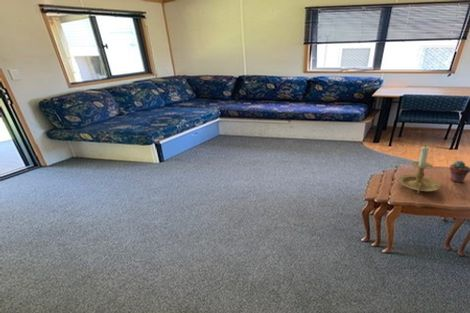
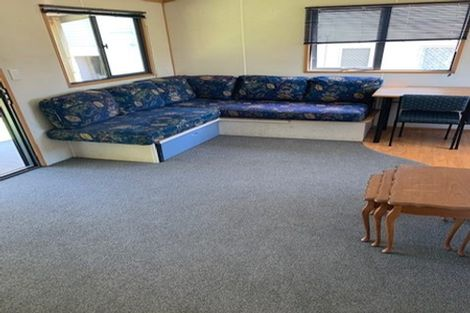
- candle holder [397,144,442,194]
- potted succulent [449,160,470,184]
